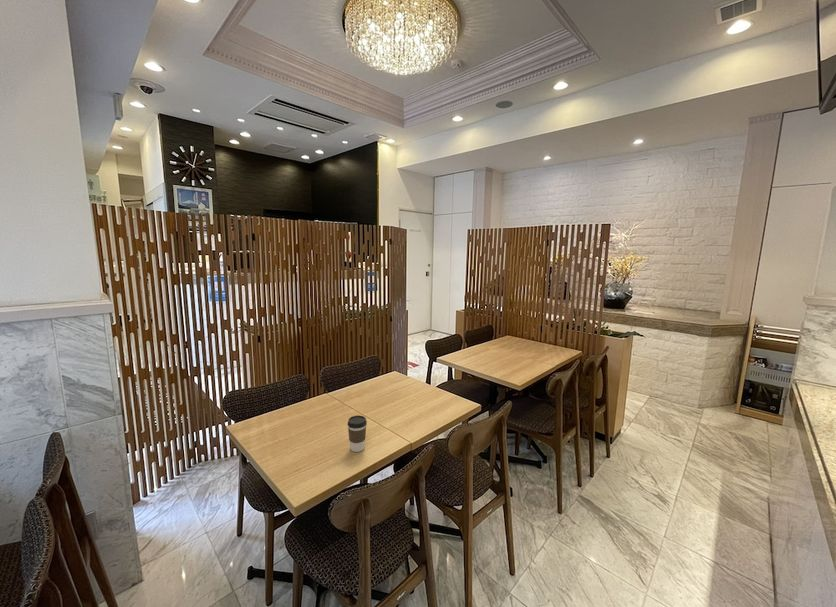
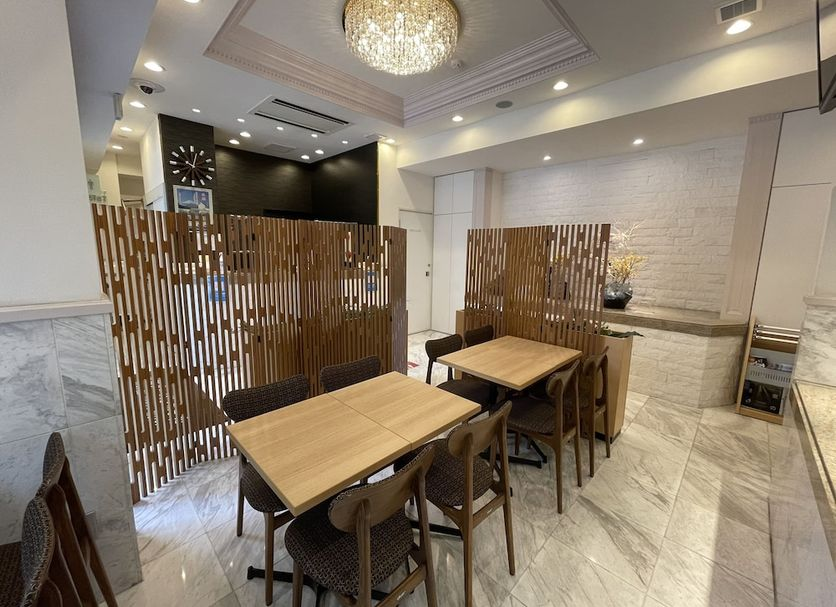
- coffee cup [347,414,368,453]
